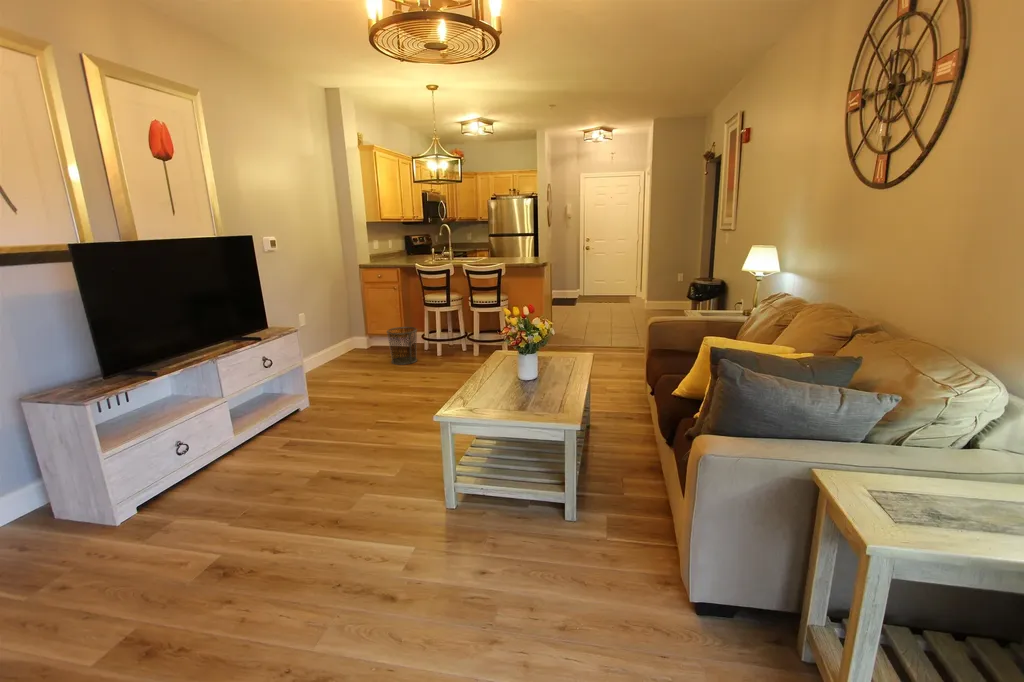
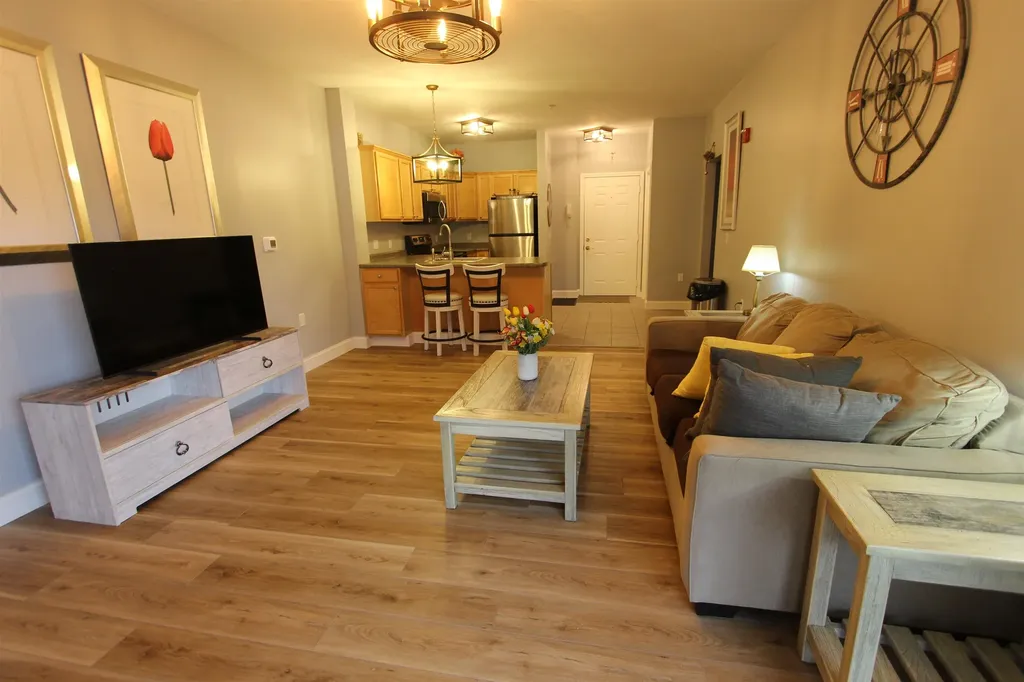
- waste bin [385,326,418,366]
